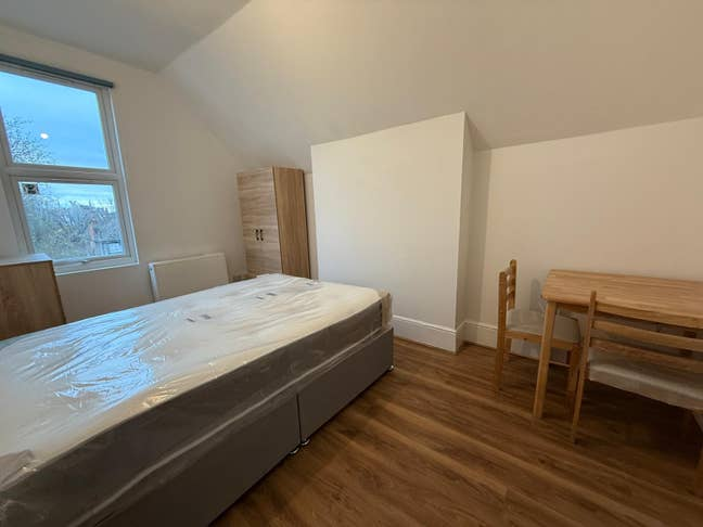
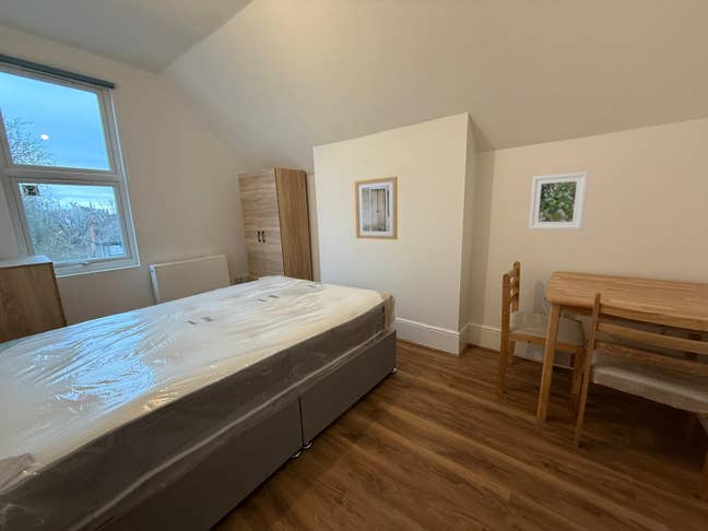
+ wall art [354,176,398,240]
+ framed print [528,170,589,231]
